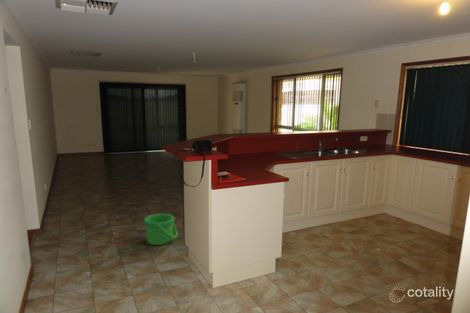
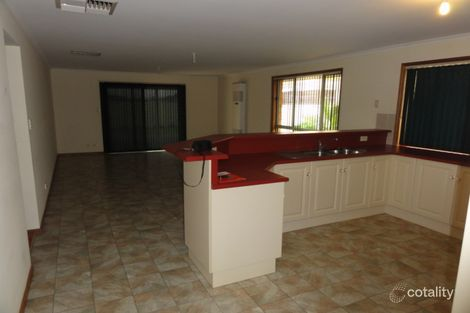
- bucket [143,213,179,246]
